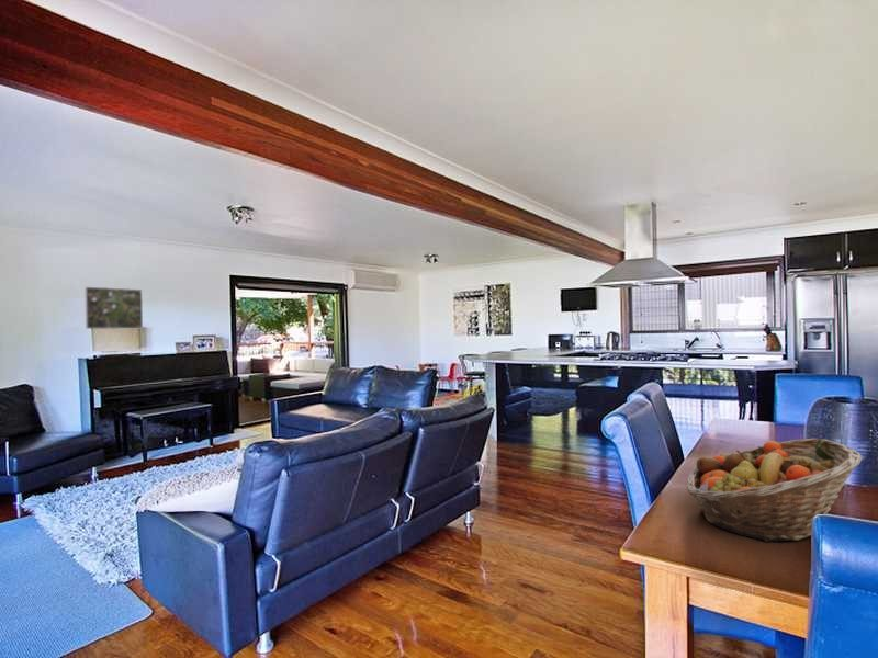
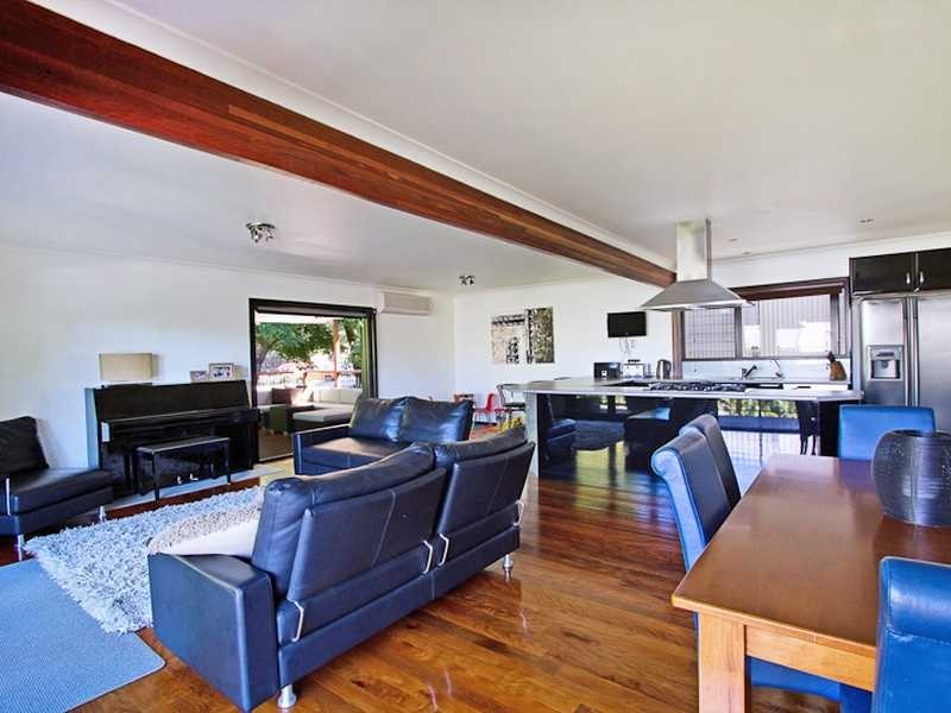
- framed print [83,286,144,330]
- fruit basket [686,438,864,543]
